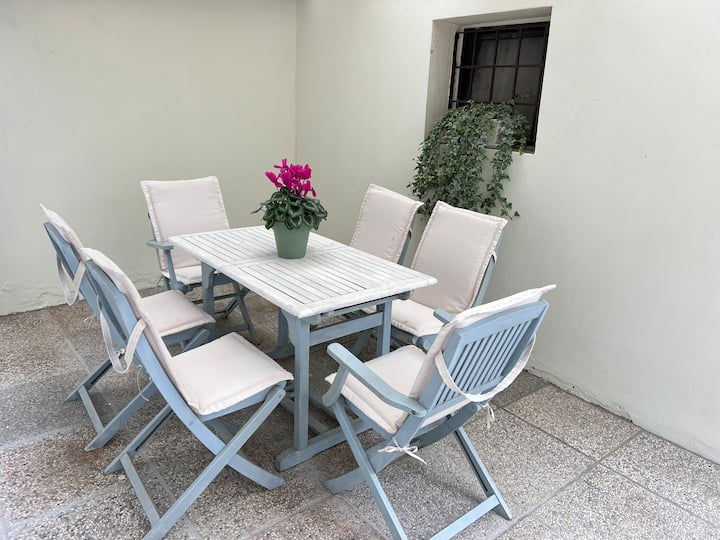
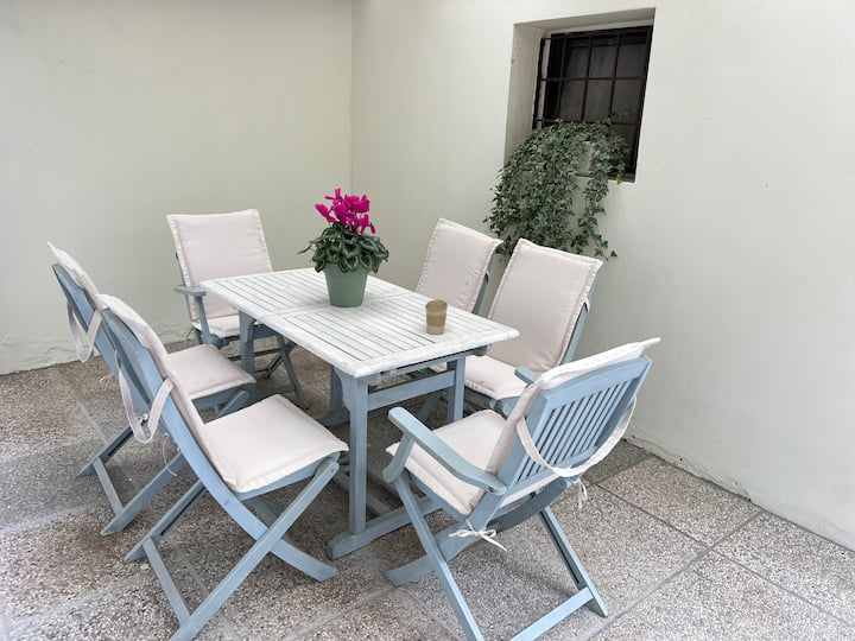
+ coffee cup [424,299,449,335]
